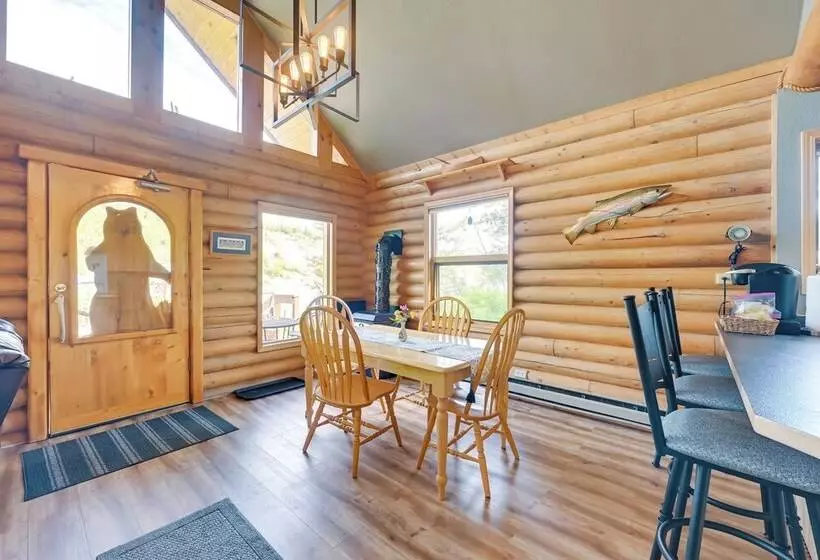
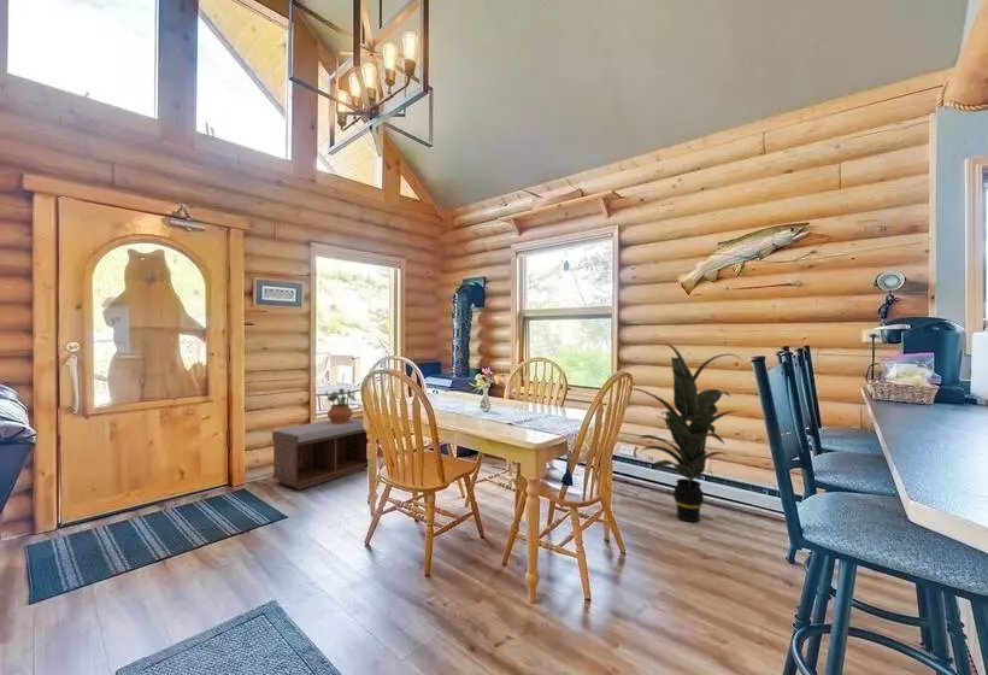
+ potted plant [324,387,357,423]
+ indoor plant [631,342,740,523]
+ bench [271,417,369,491]
